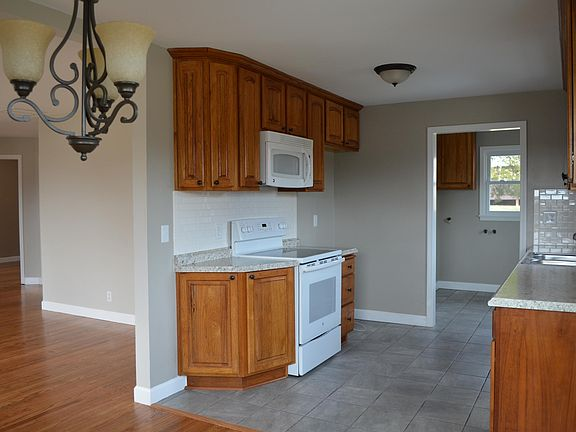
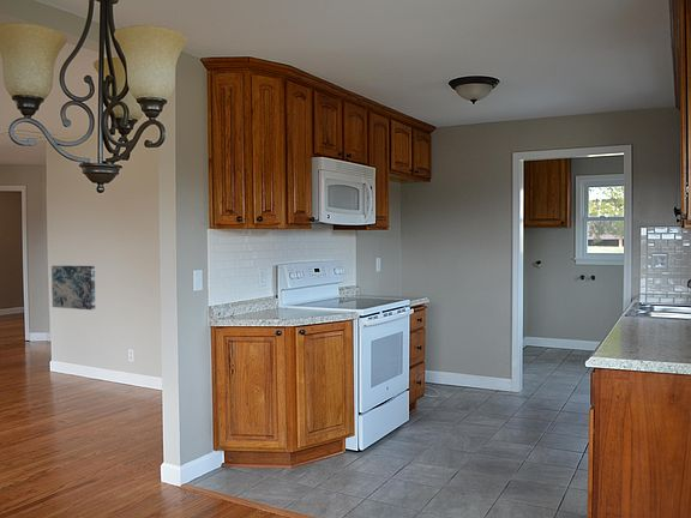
+ wall art [50,265,96,311]
